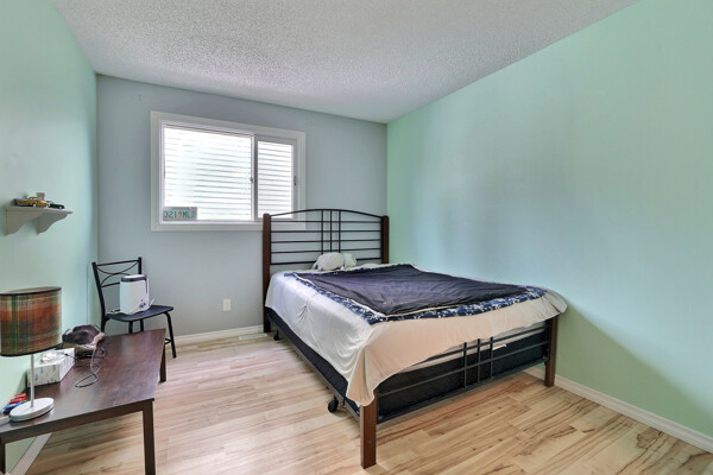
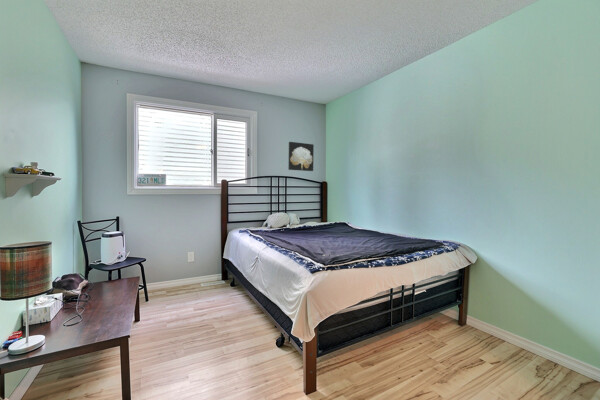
+ wall art [287,141,315,172]
